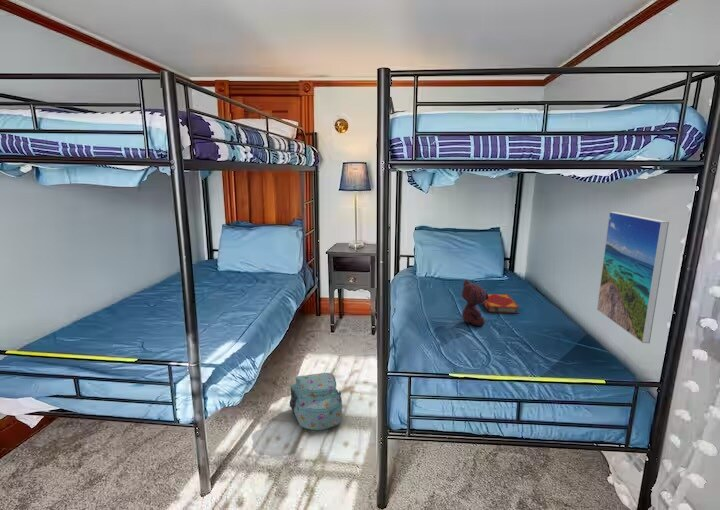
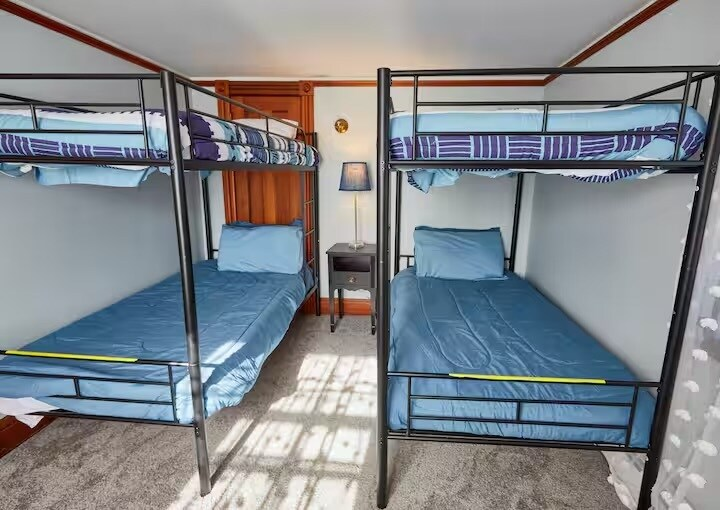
- teddy bear [461,279,488,327]
- backpack [289,372,343,431]
- hardback book [482,293,521,314]
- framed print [596,211,670,344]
